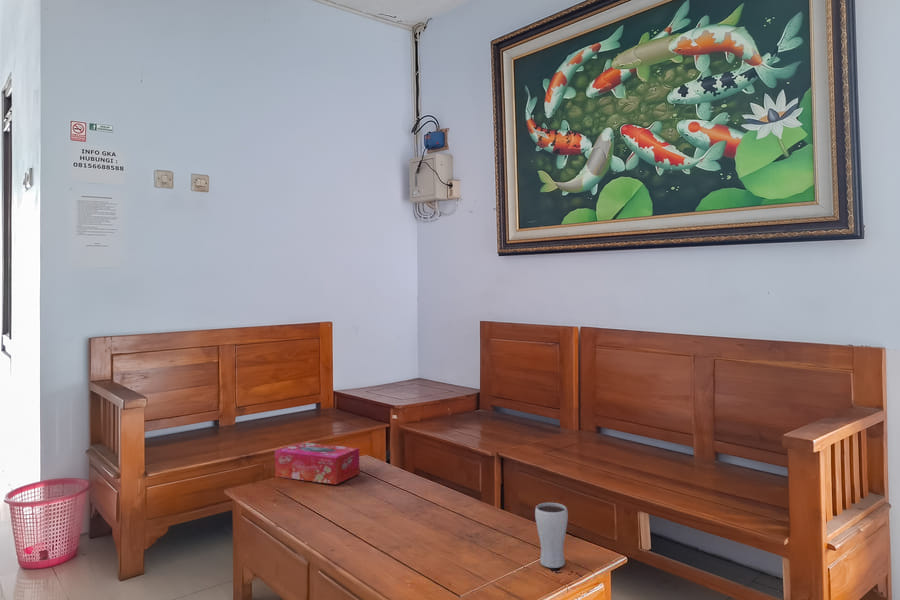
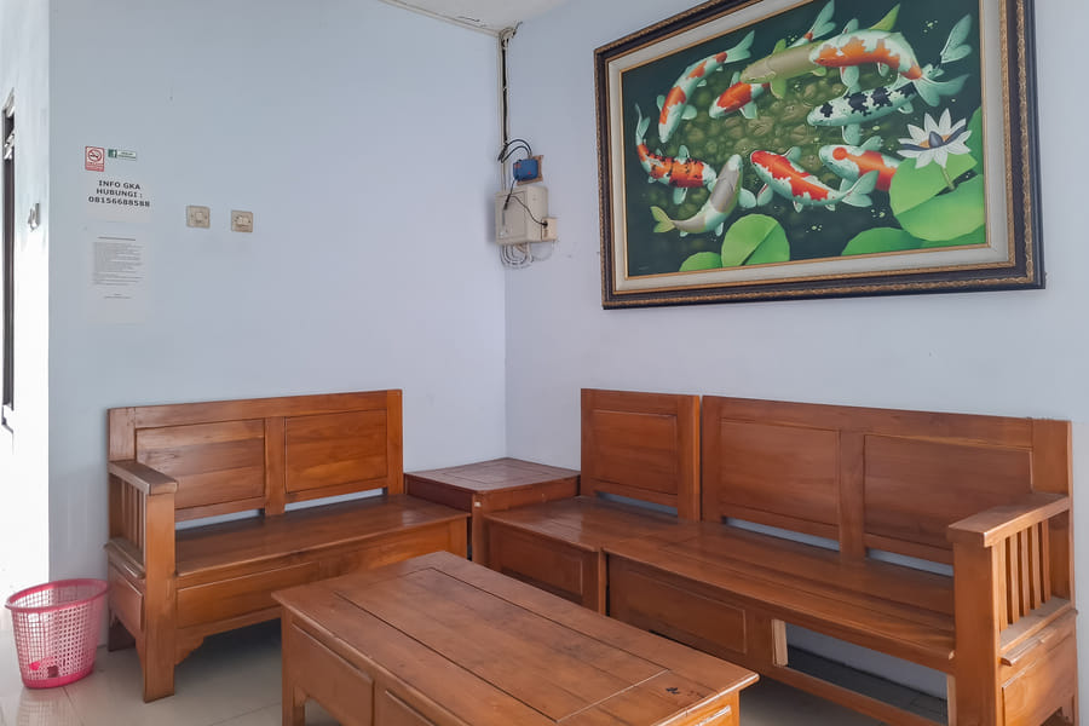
- tissue box [274,441,361,485]
- drinking glass [534,502,569,569]
